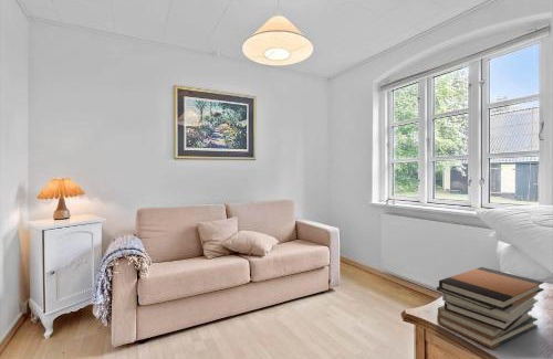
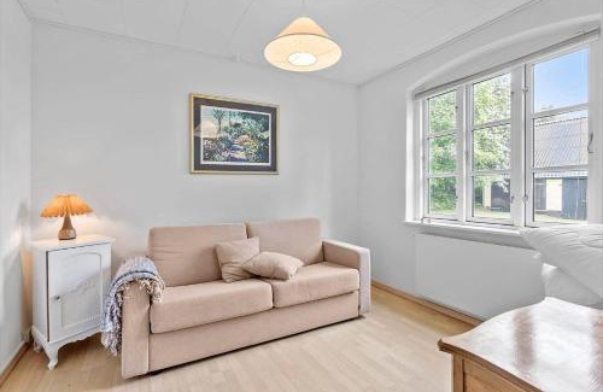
- book stack [436,266,545,349]
